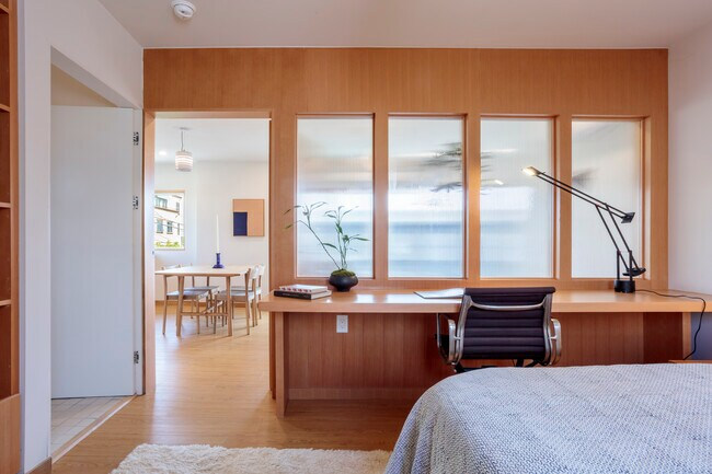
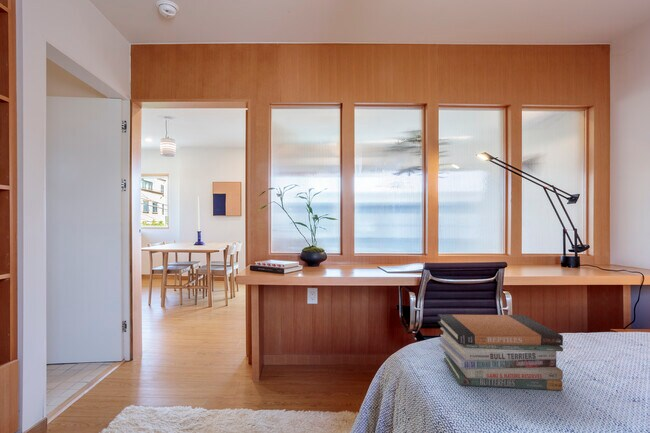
+ book stack [437,313,564,391]
